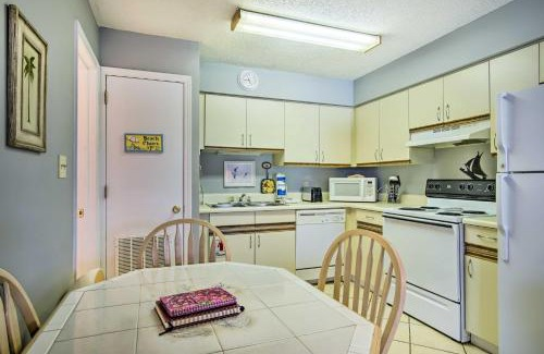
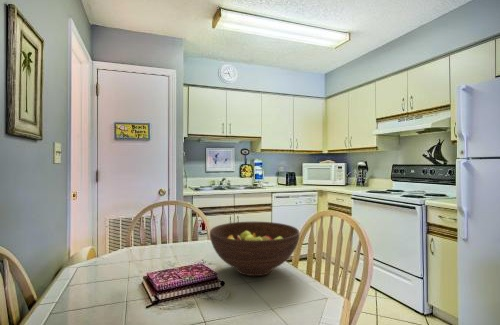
+ fruit bowl [209,221,300,277]
